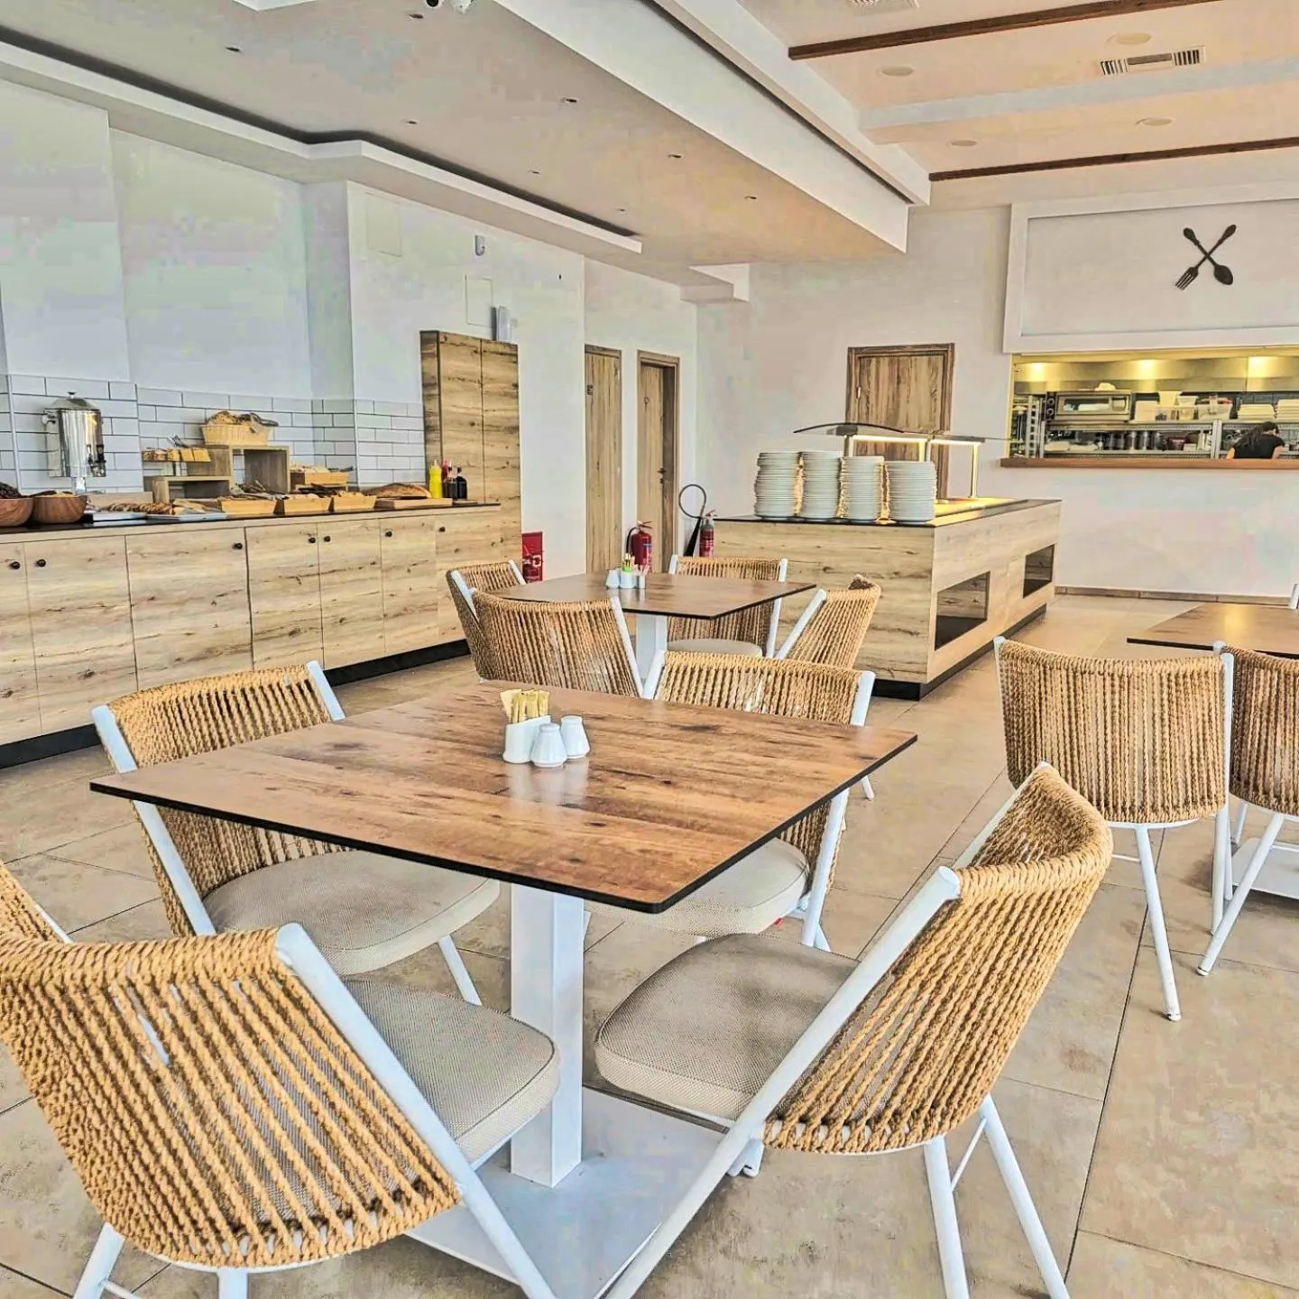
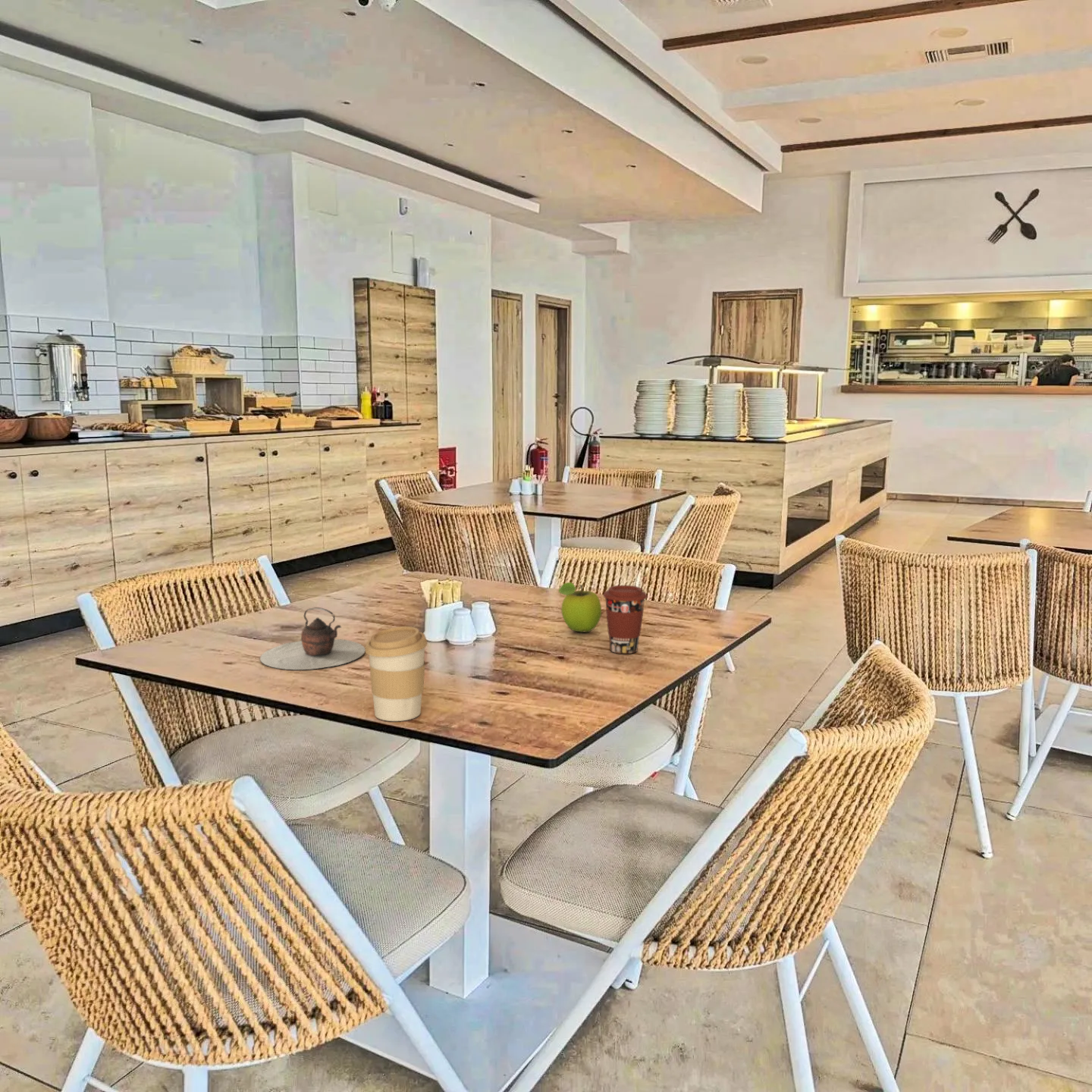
+ teapot [259,607,366,670]
+ fruit [558,582,602,633]
+ coffee cup [602,585,648,654]
+ coffee cup [365,626,428,722]
